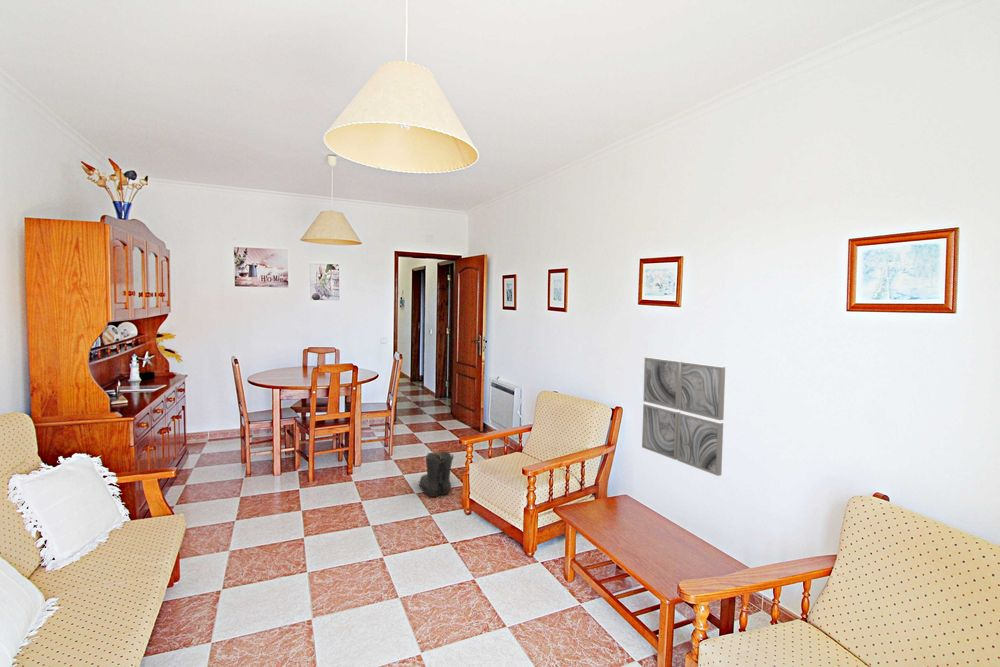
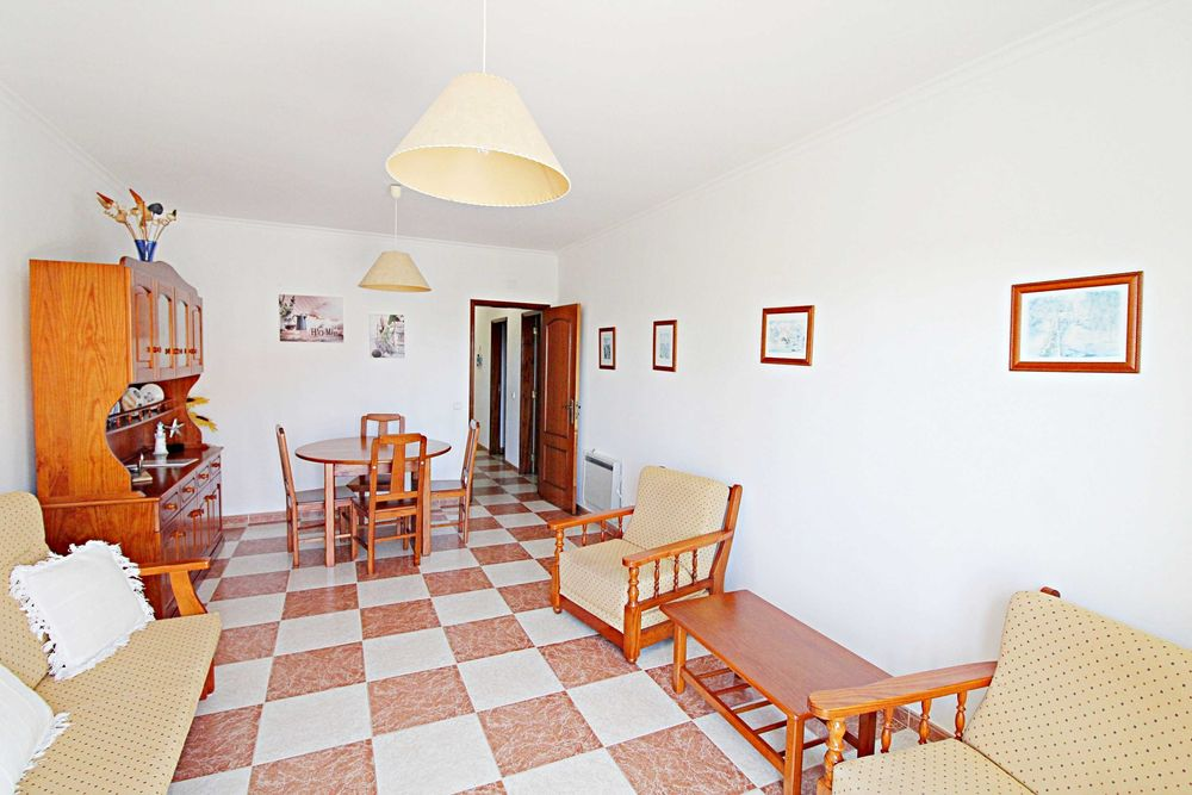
- boots [418,451,455,498]
- wall art [641,356,726,477]
